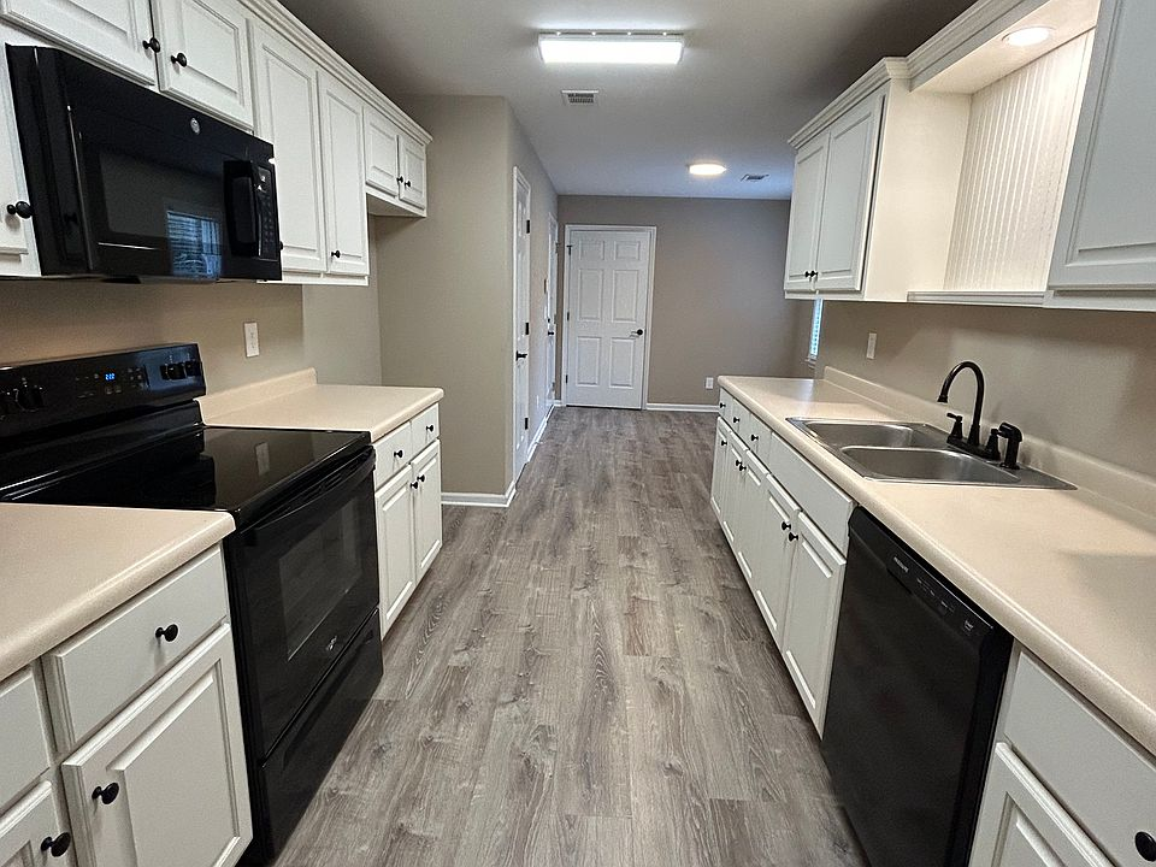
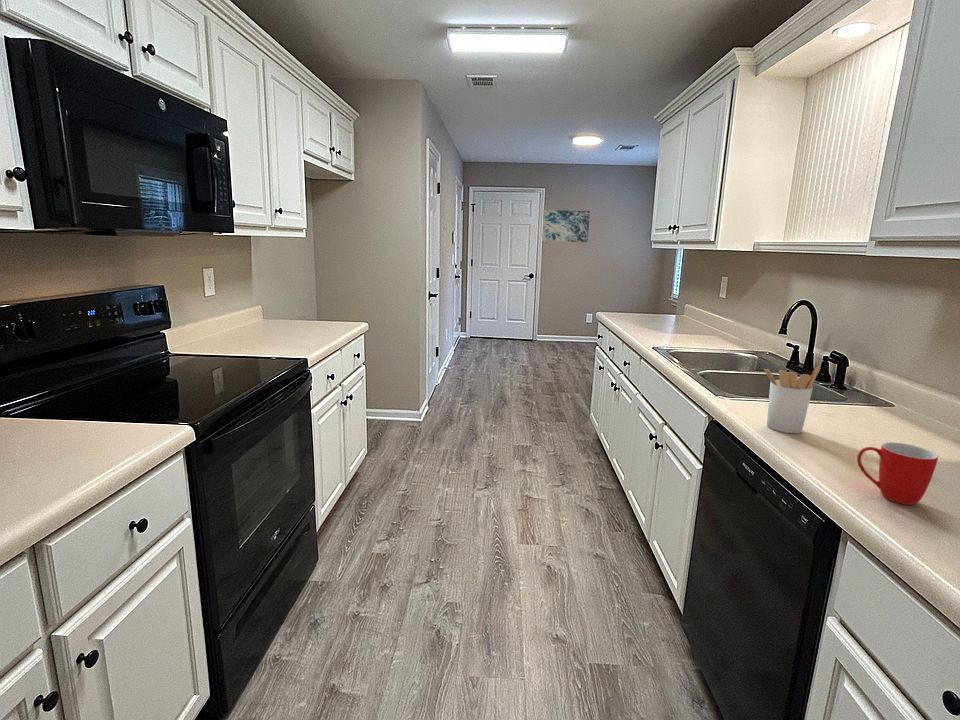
+ utensil holder [763,365,822,434]
+ wall art [541,209,591,243]
+ mug [856,441,939,506]
